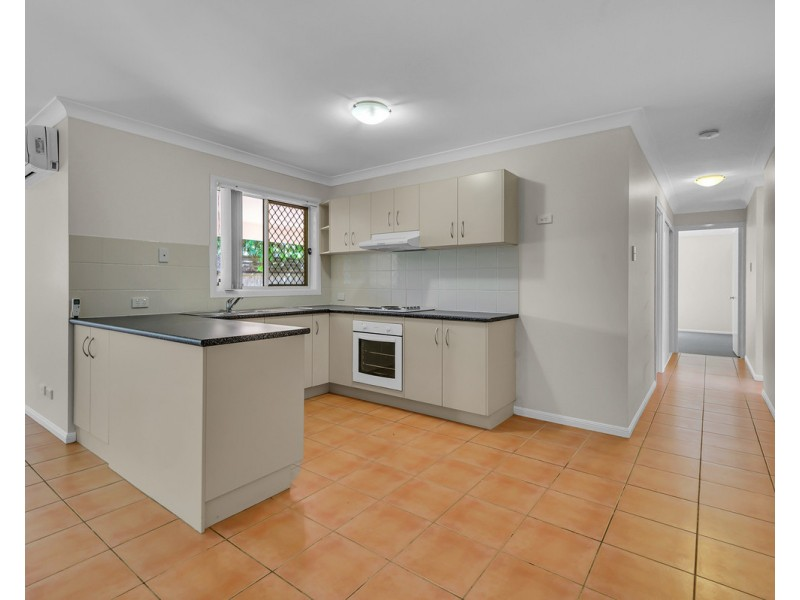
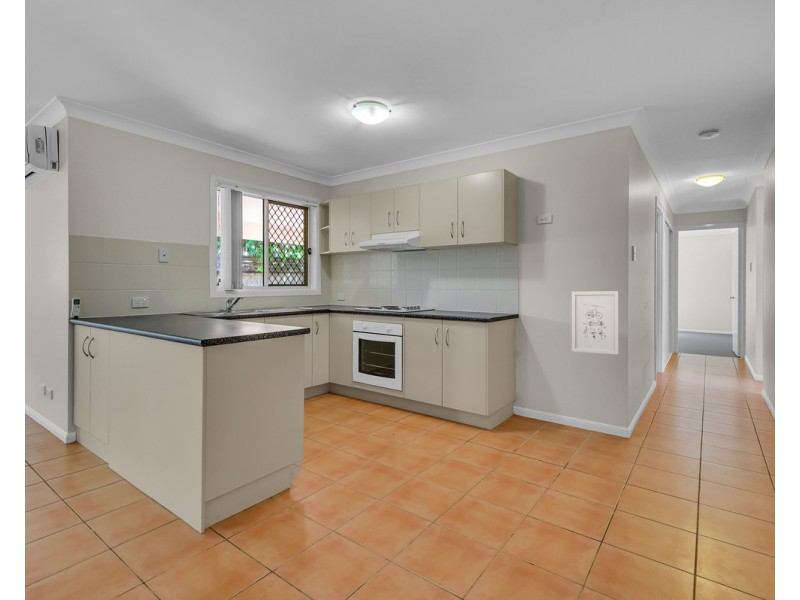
+ wall art [571,290,620,356]
